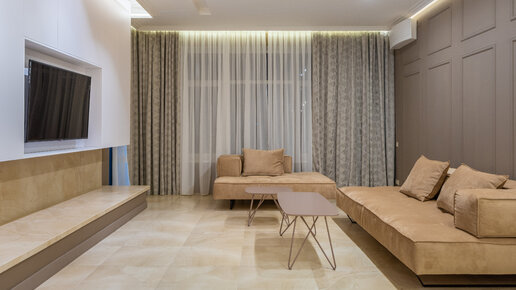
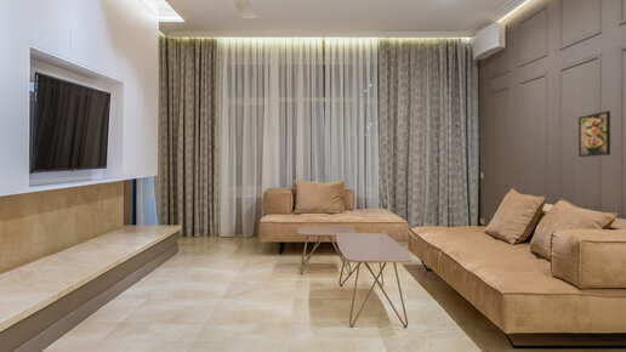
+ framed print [577,109,611,158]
